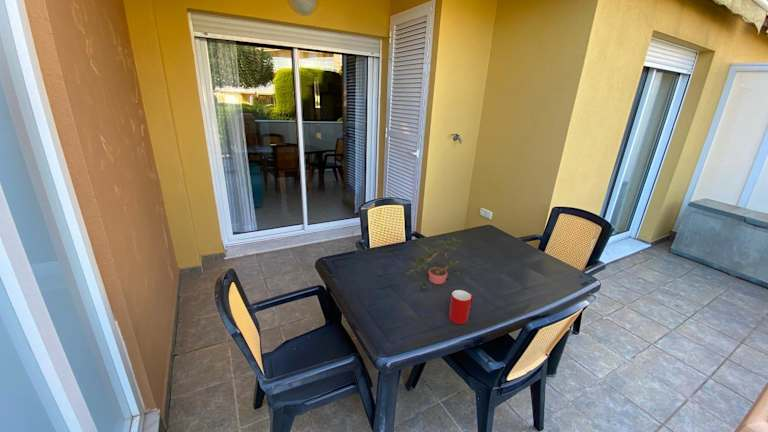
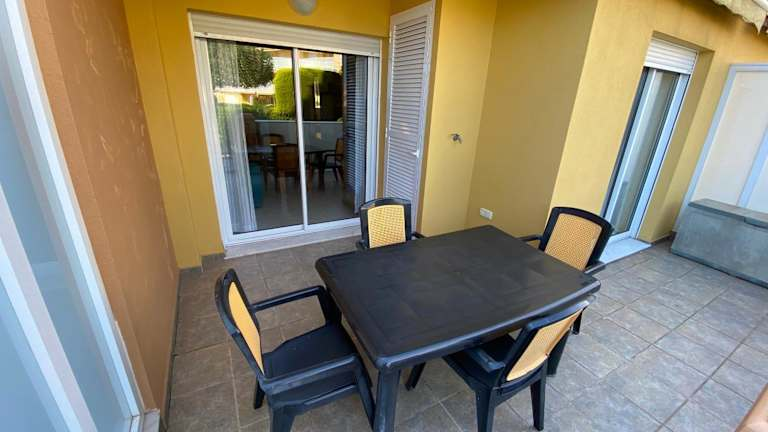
- cup [448,289,474,325]
- potted plant [406,236,462,291]
